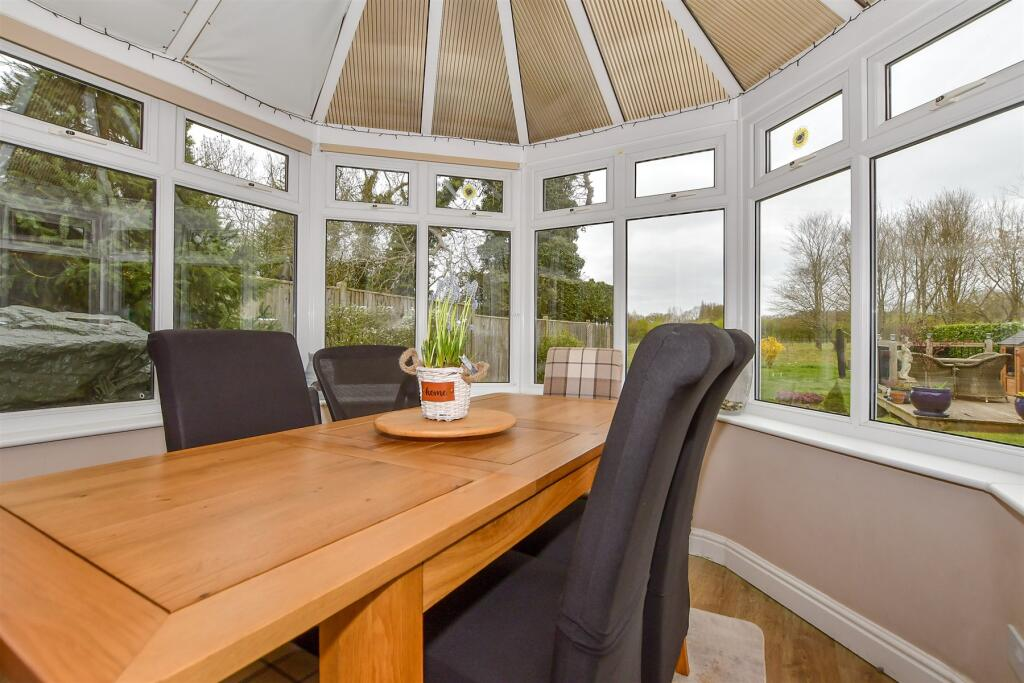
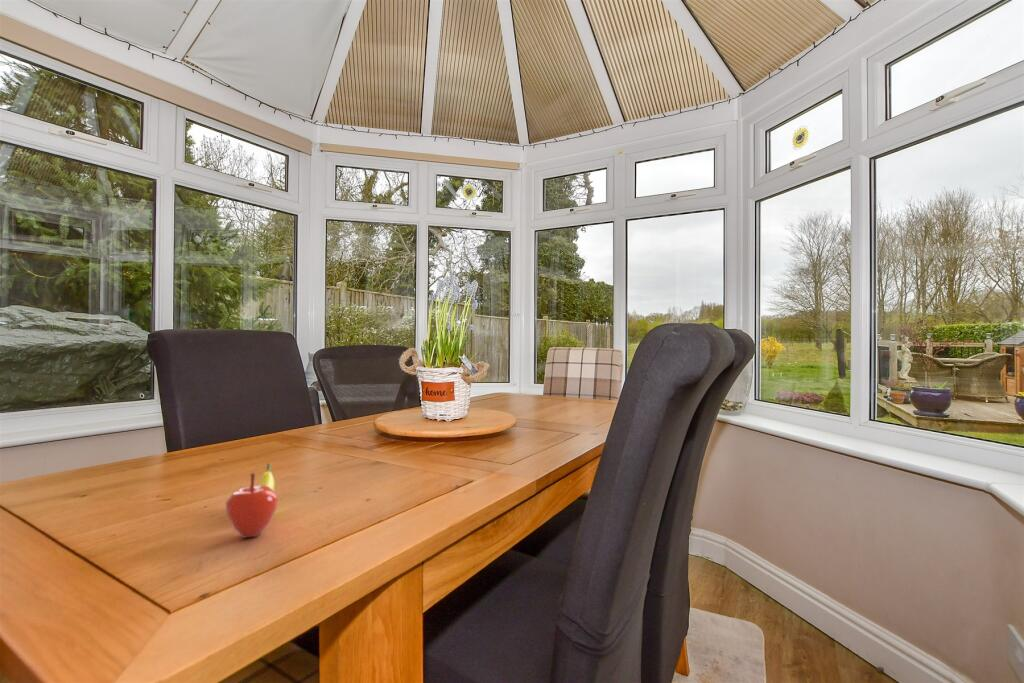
+ fruit [224,462,279,539]
